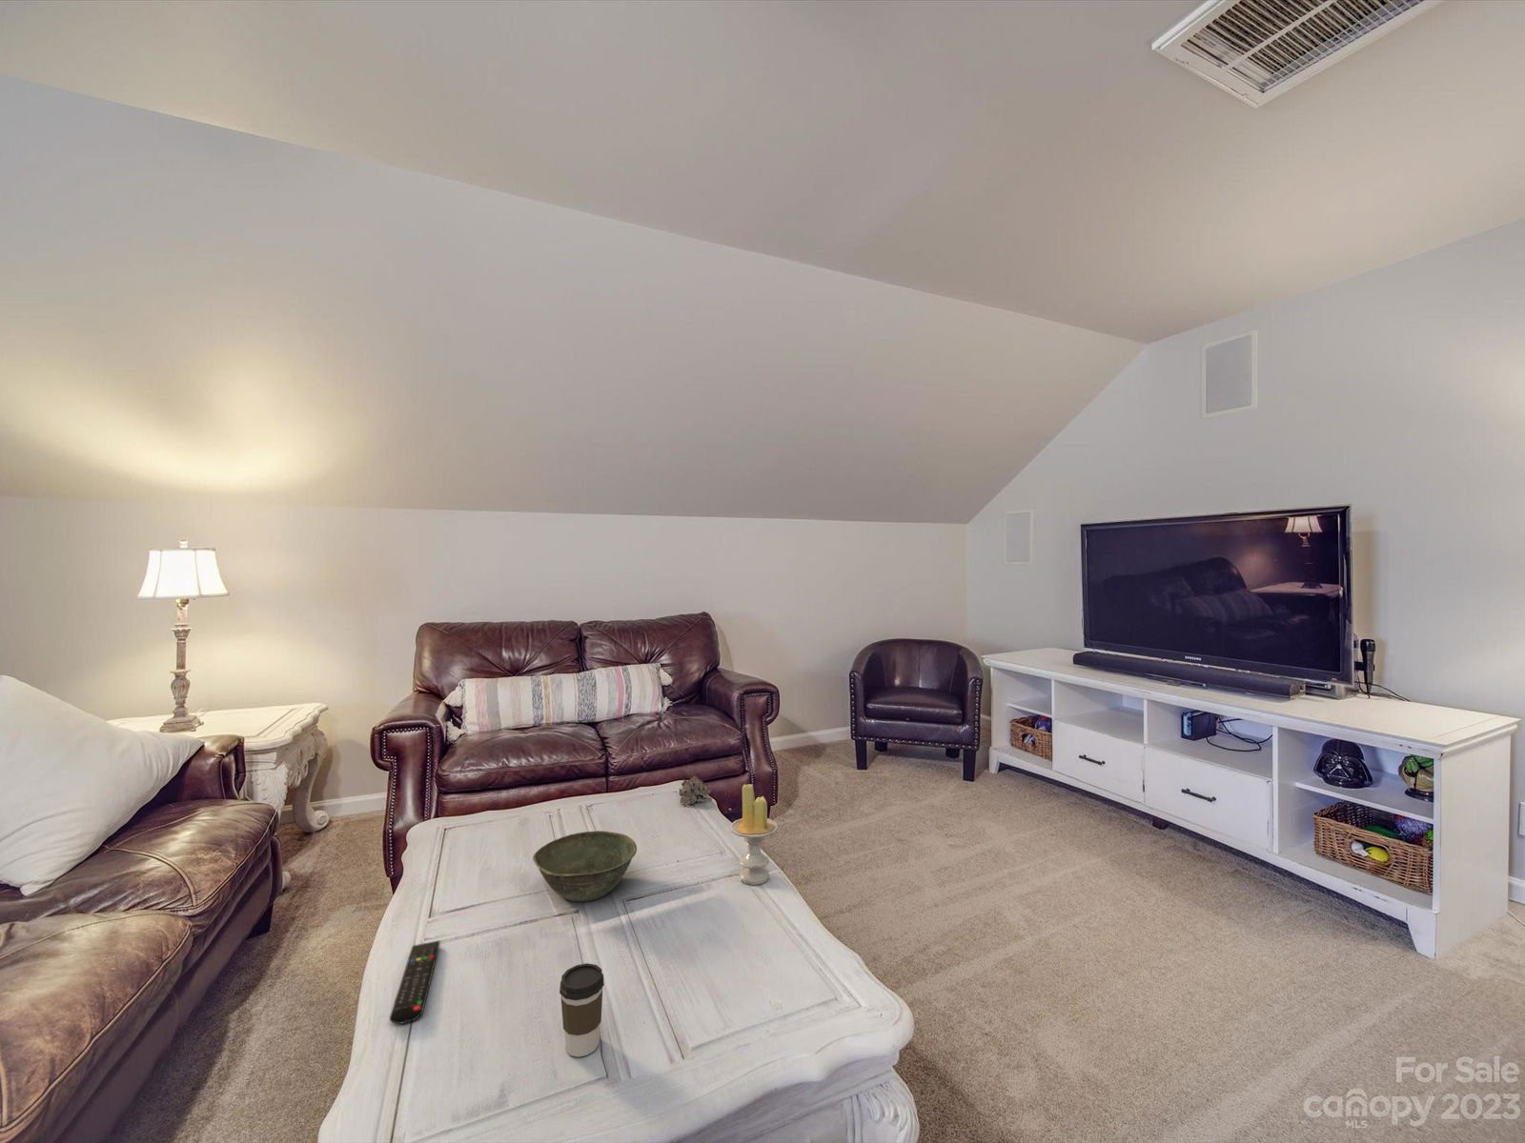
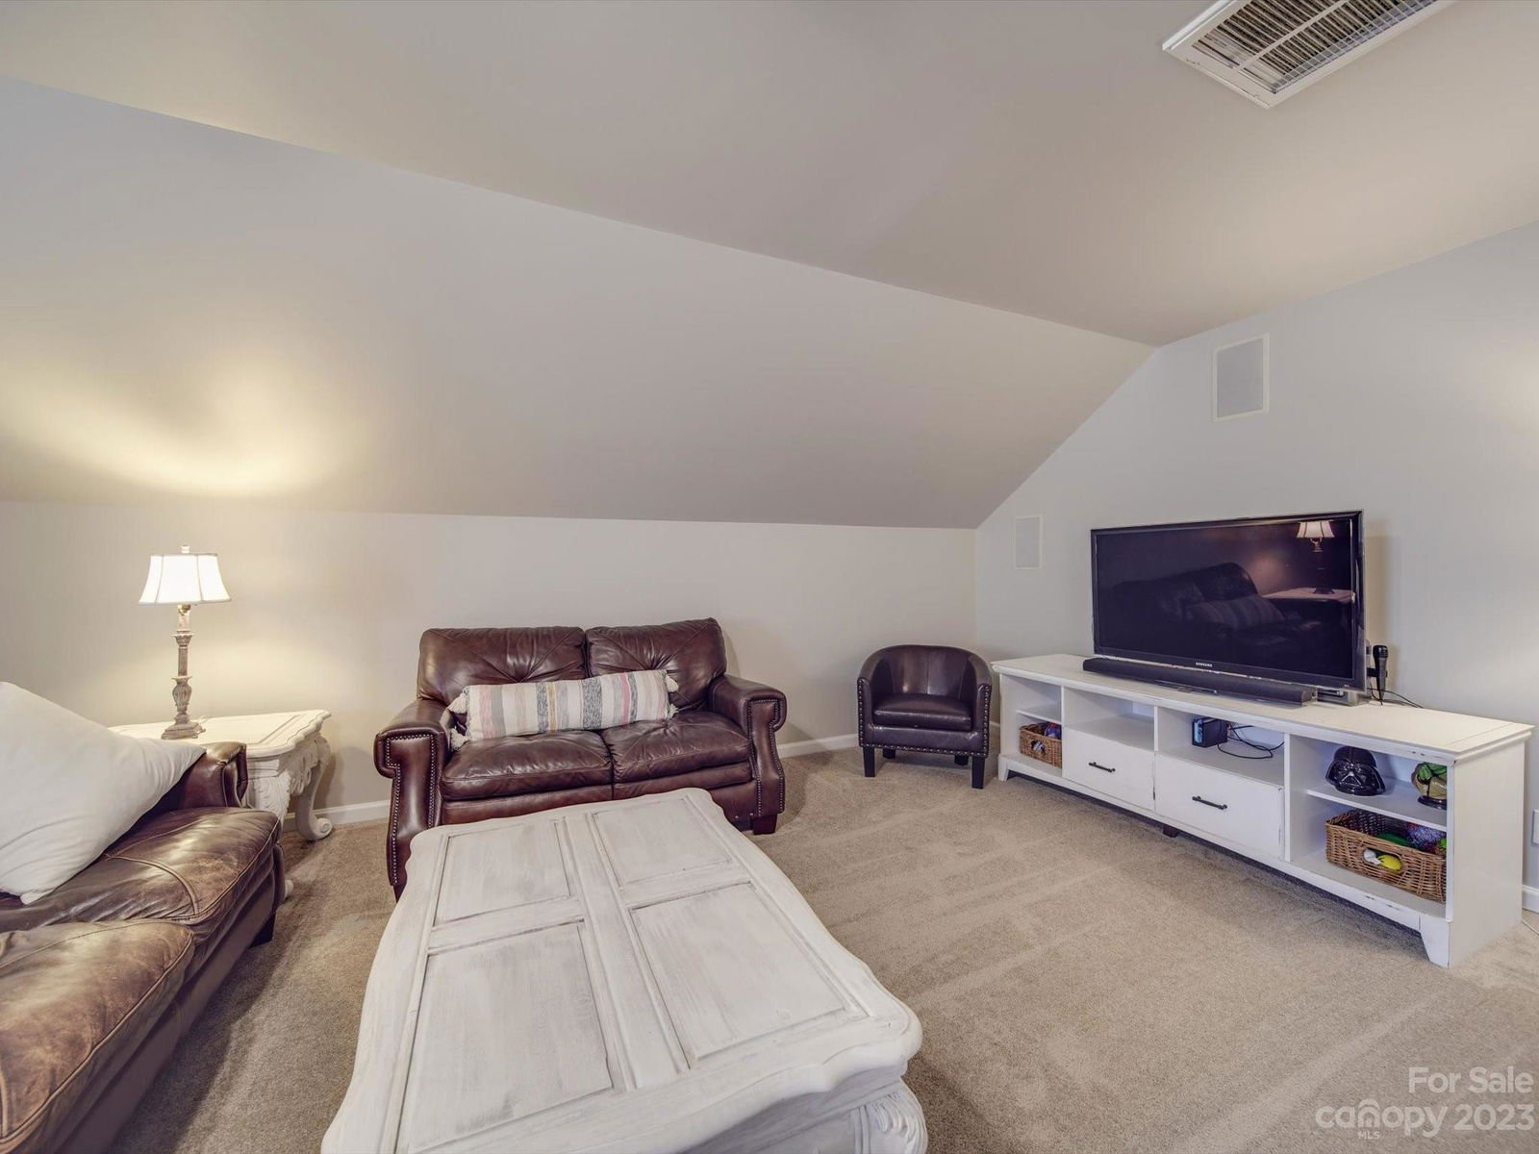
- bowl [532,830,638,903]
- coffee cup [558,962,605,1058]
- candle [729,783,778,886]
- remote control [389,940,441,1025]
- succulent plant [677,774,713,806]
